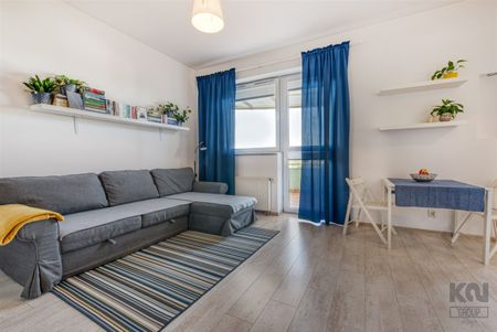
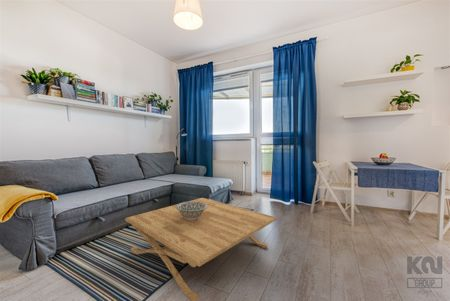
+ coffee table [124,197,278,301]
+ decorative bowl [176,201,207,220]
